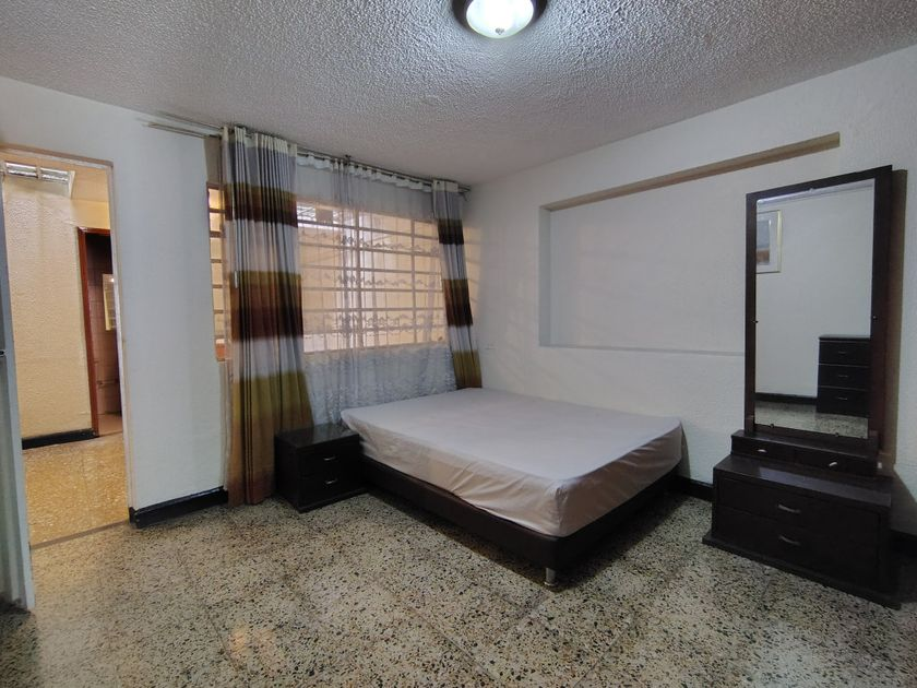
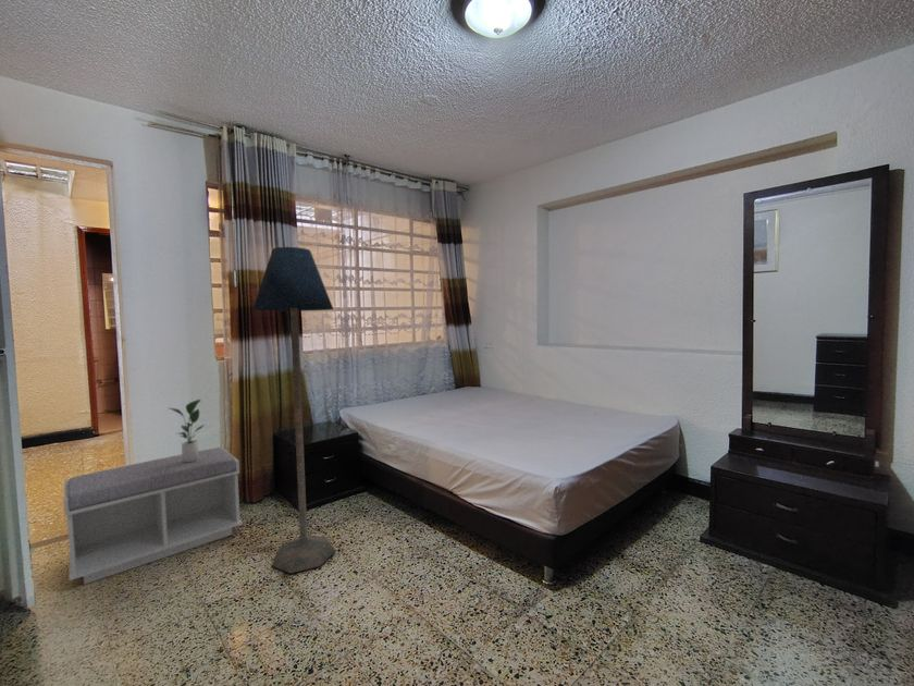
+ potted plant [169,399,206,462]
+ bench [62,446,244,586]
+ floor lamp [251,246,337,575]
